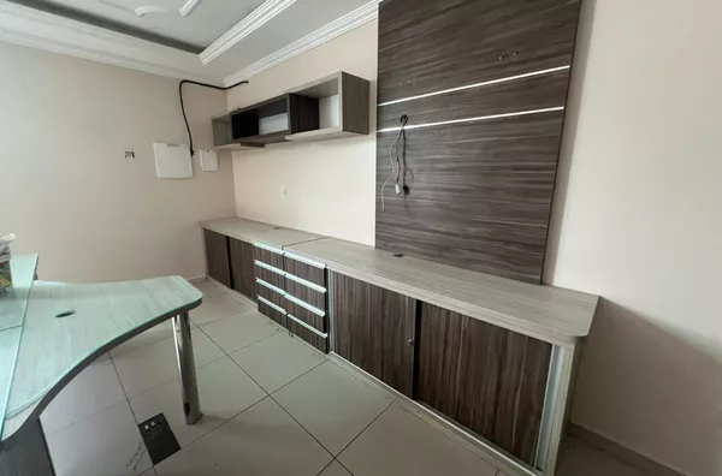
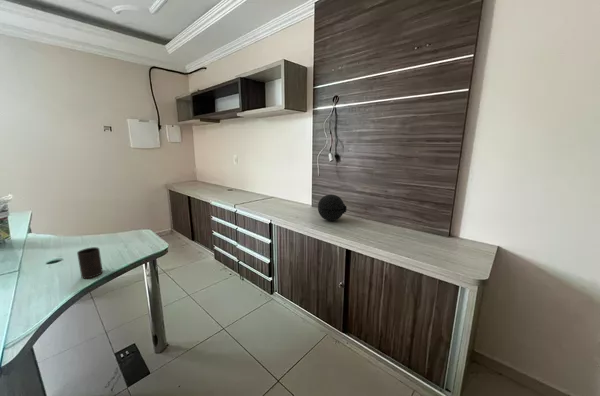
+ decorative orb [317,194,348,222]
+ cup [76,246,104,279]
